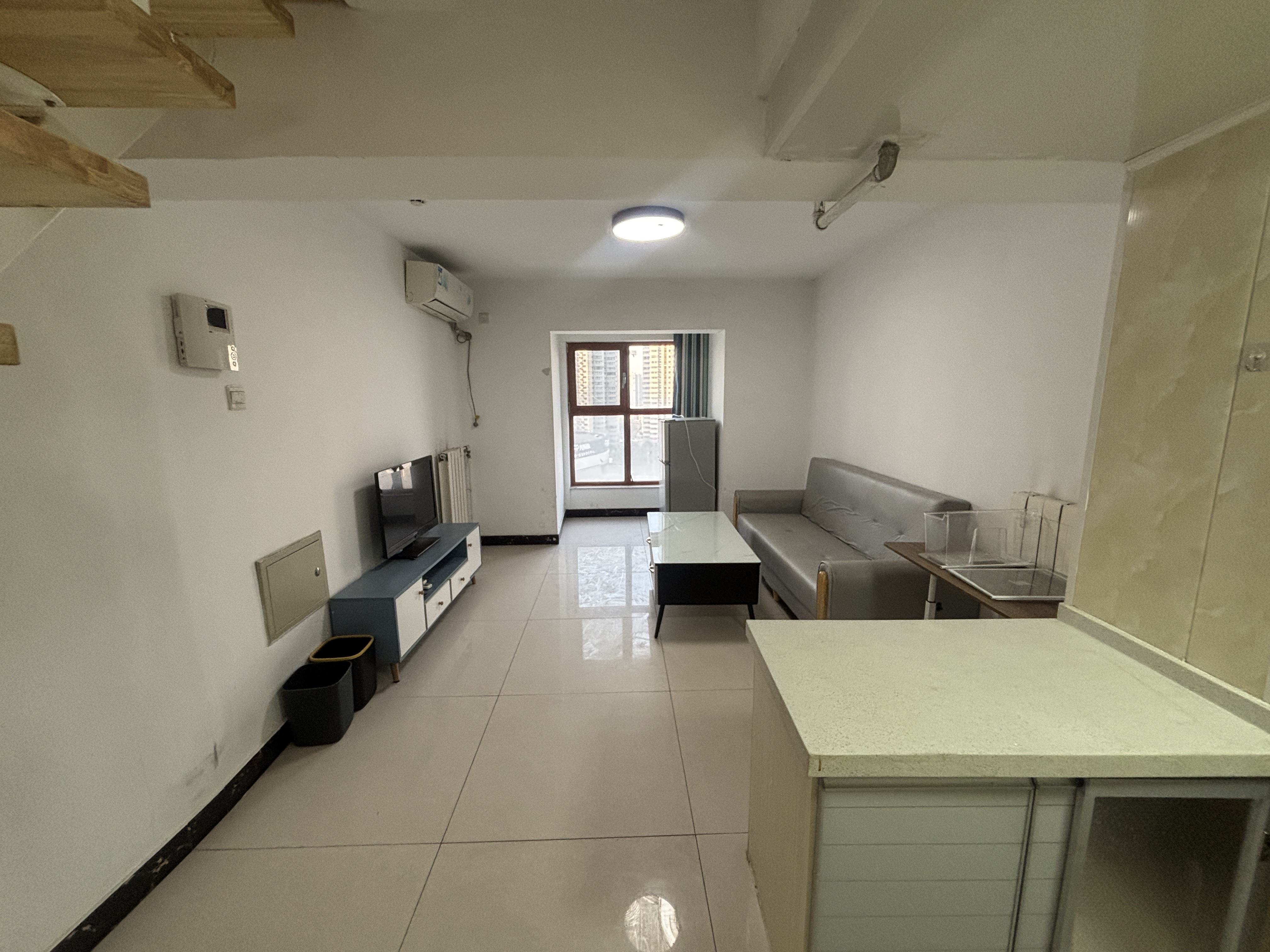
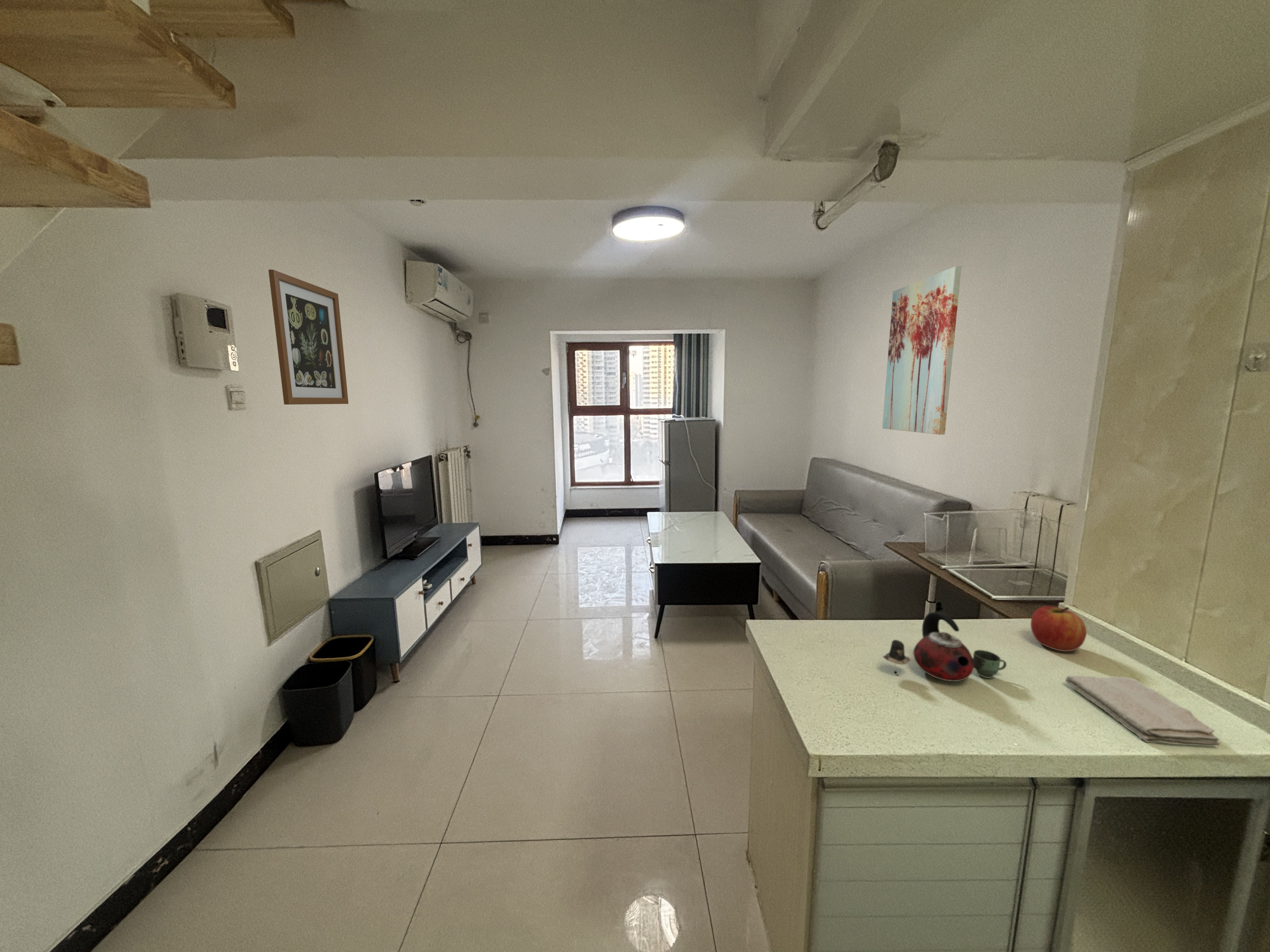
+ wall art [268,269,349,405]
+ wall art [882,266,962,435]
+ kettle [883,612,1007,682]
+ apple [1030,606,1087,652]
+ washcloth [1065,675,1221,746]
